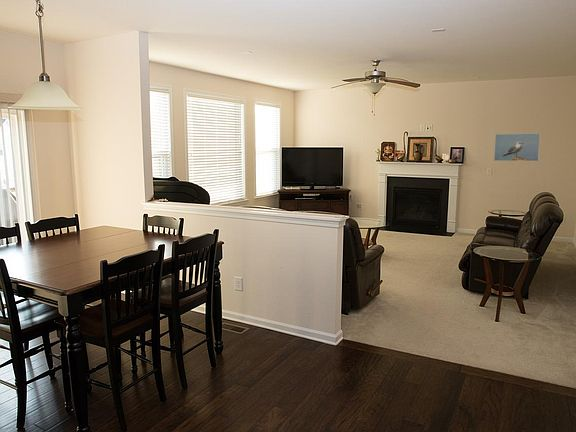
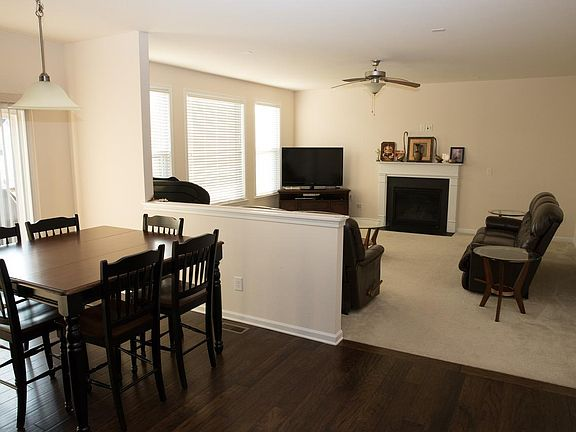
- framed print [493,132,541,162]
